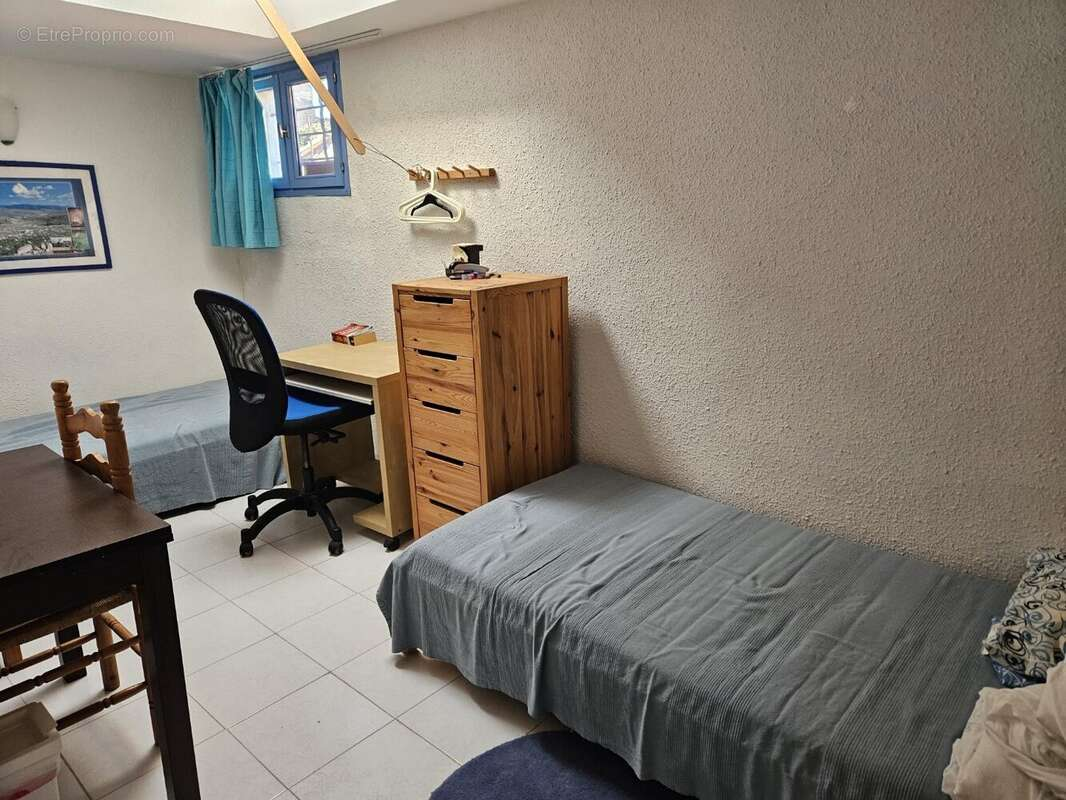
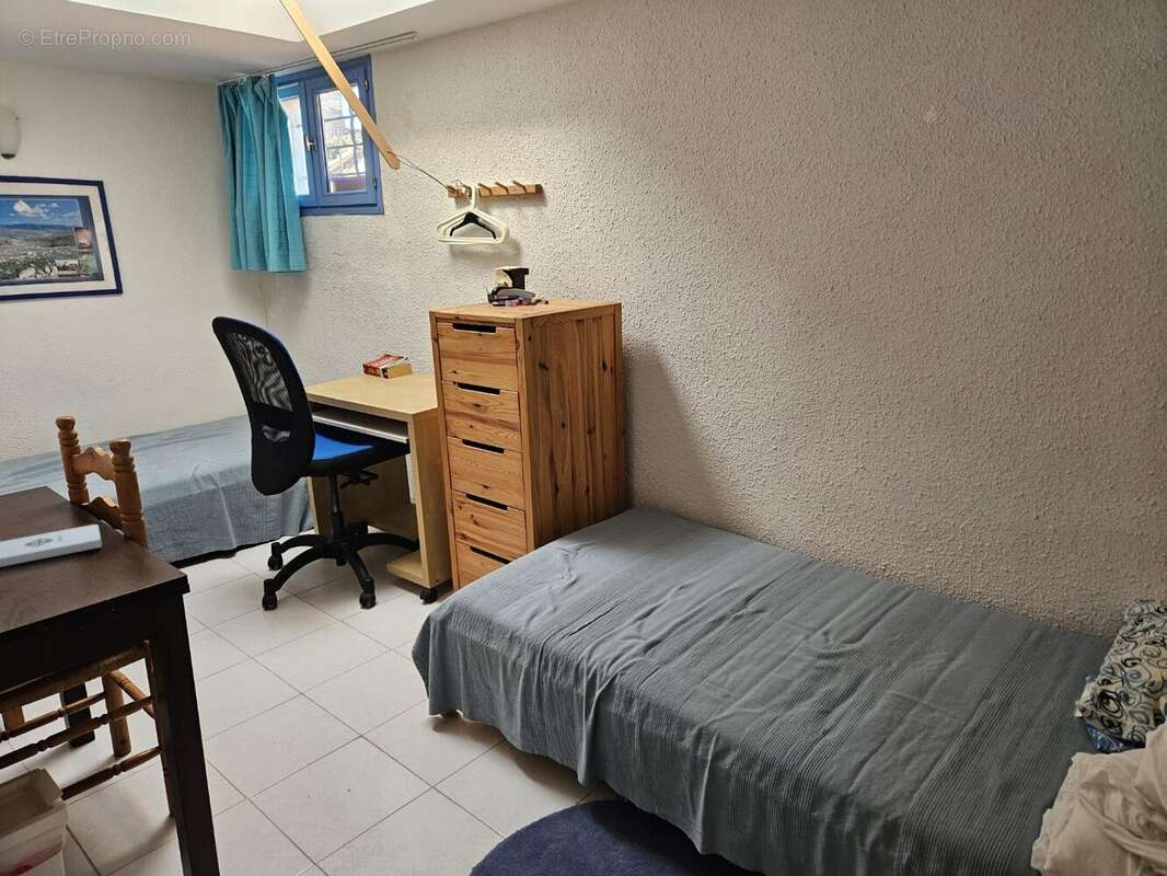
+ notepad [0,523,103,568]
